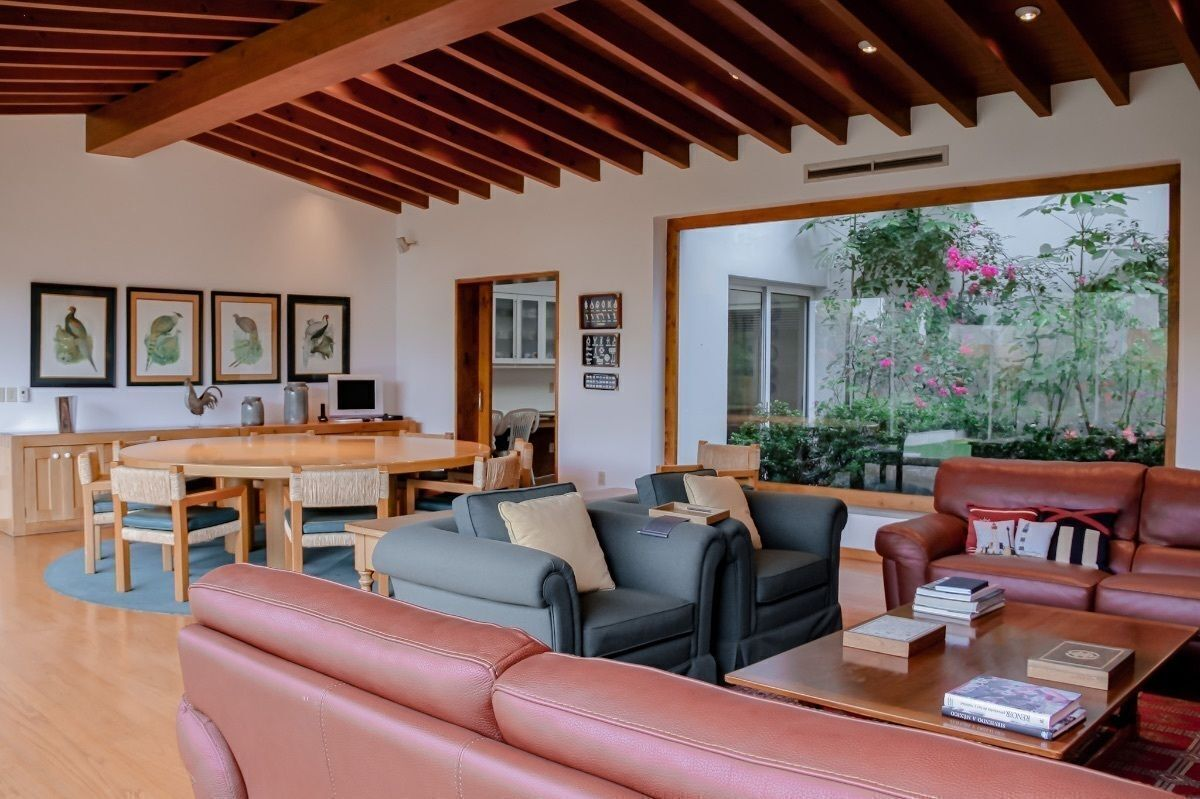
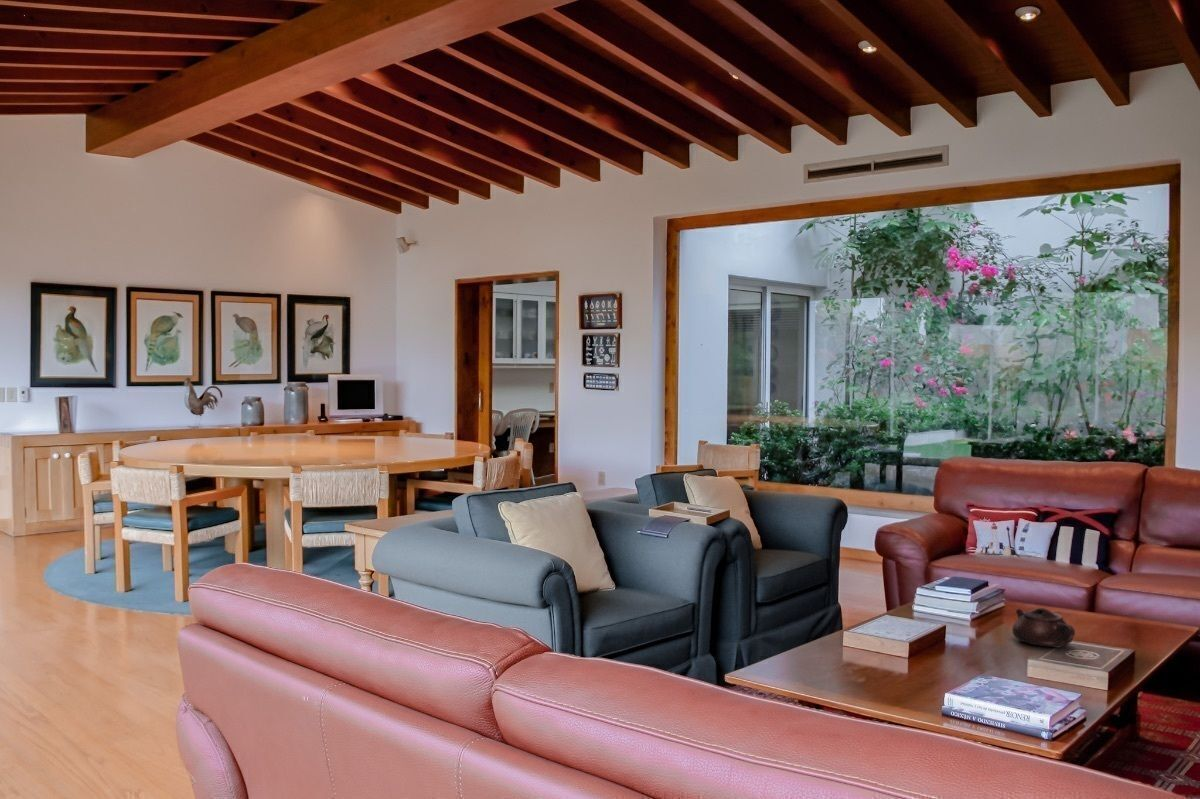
+ teapot [1011,607,1076,649]
